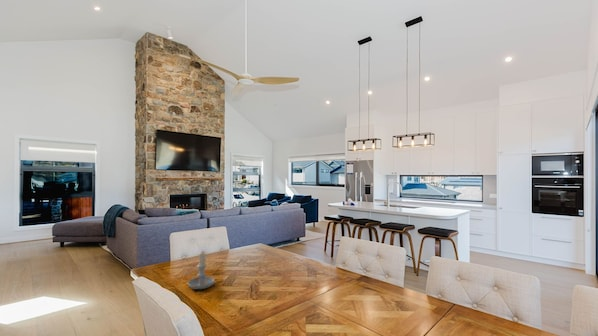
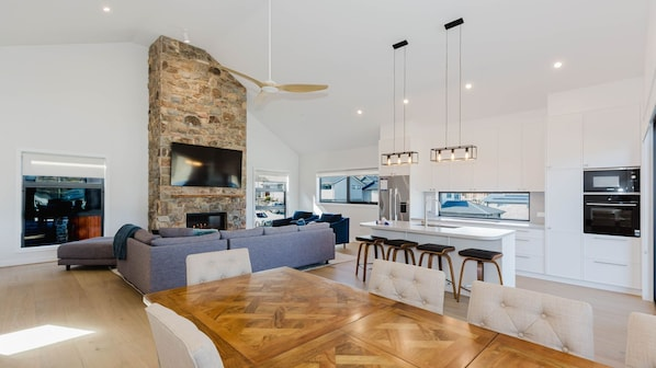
- candle [187,249,216,290]
